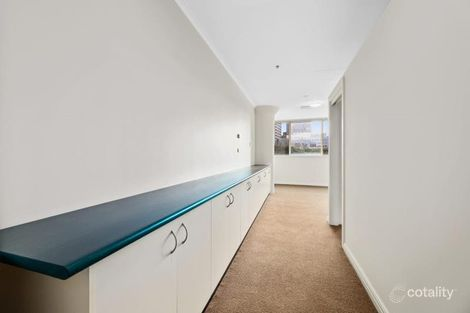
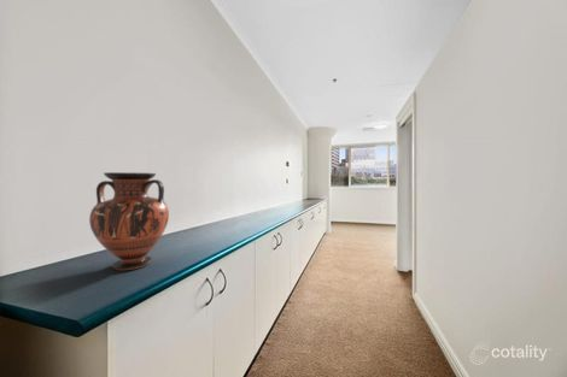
+ vase [88,171,170,271]
